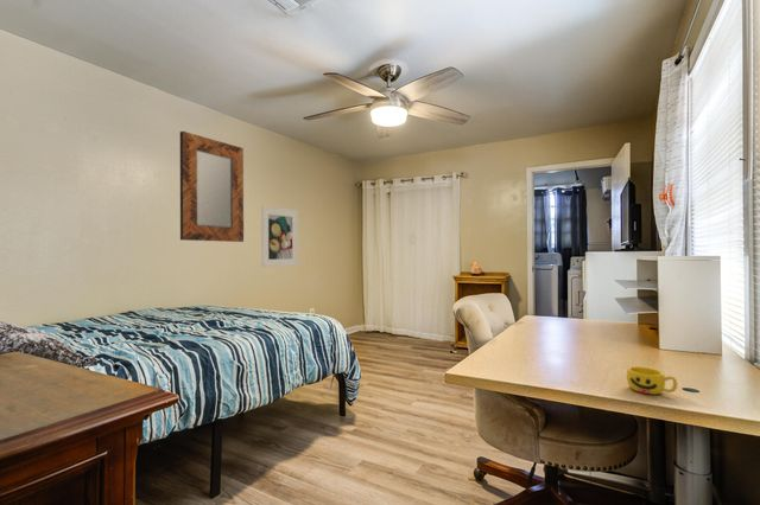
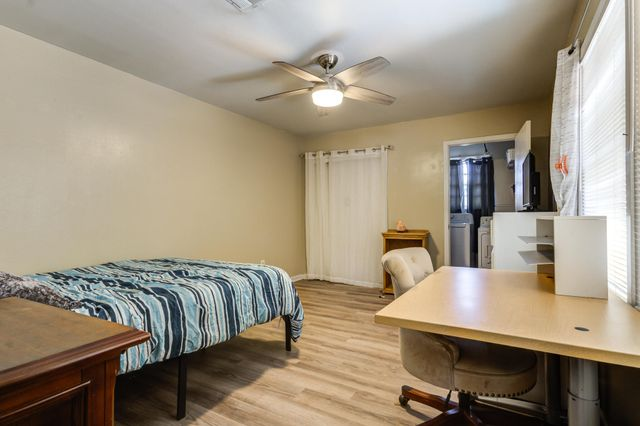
- cup [626,365,678,395]
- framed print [260,205,299,268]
- home mirror [179,130,245,243]
